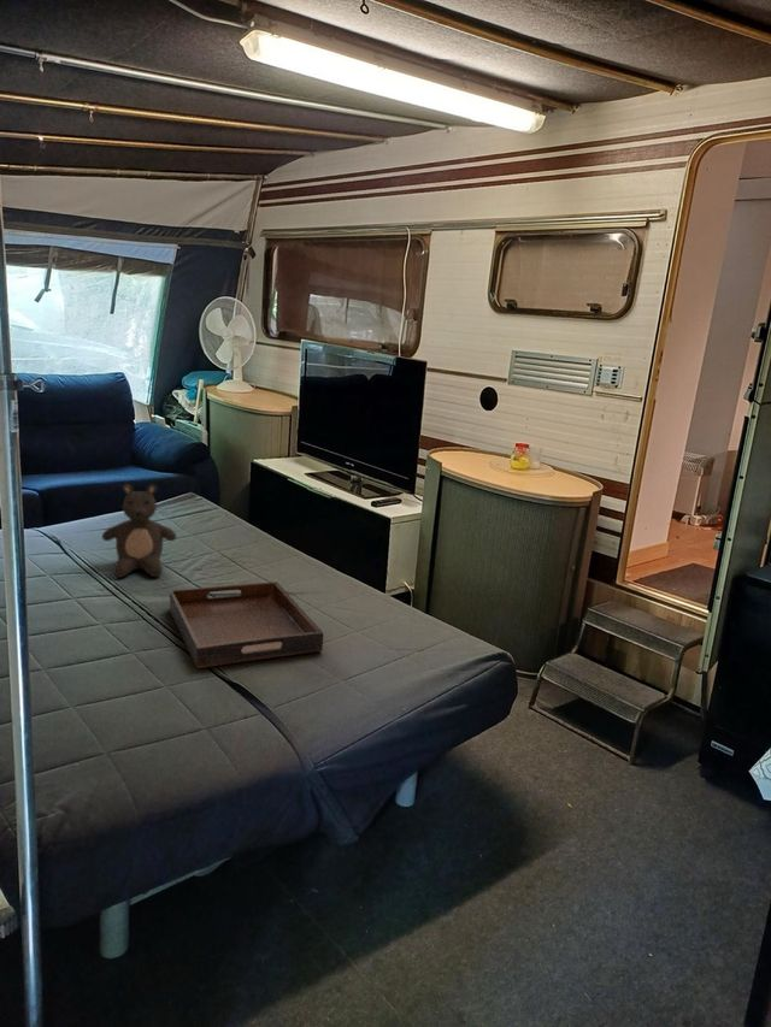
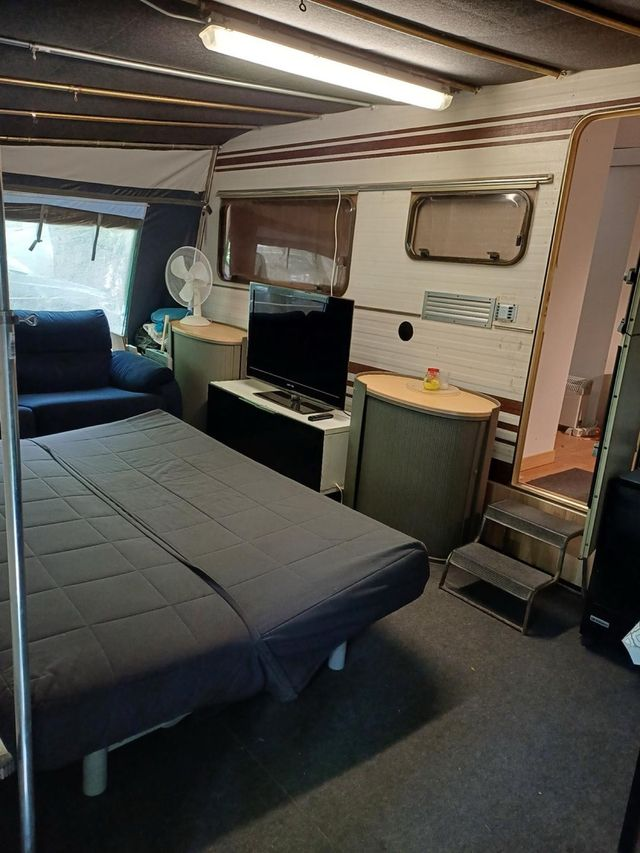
- serving tray [169,580,324,669]
- teddy bear [101,483,177,579]
